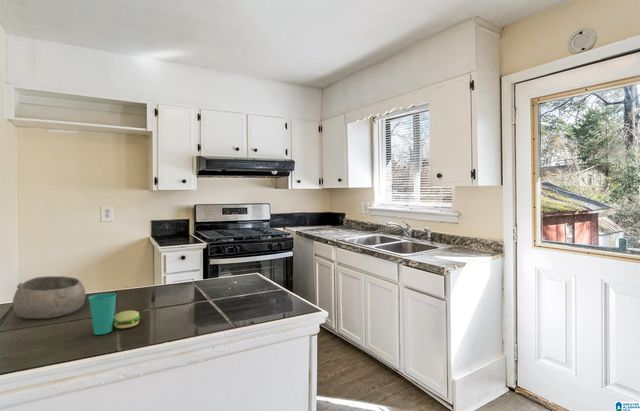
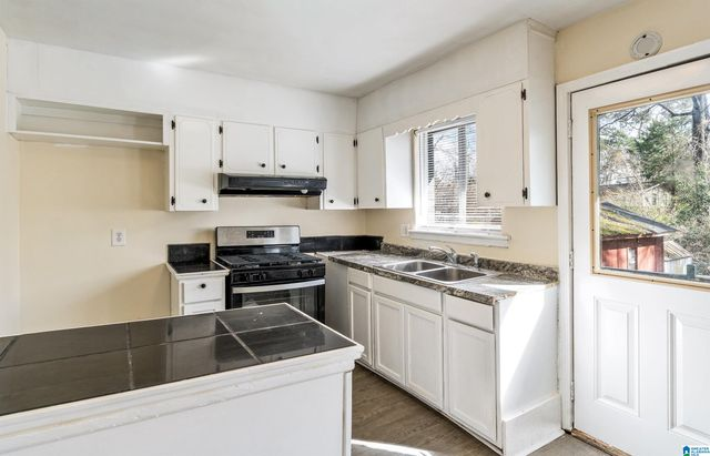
- bowl [12,275,87,319]
- cup [87,292,141,336]
